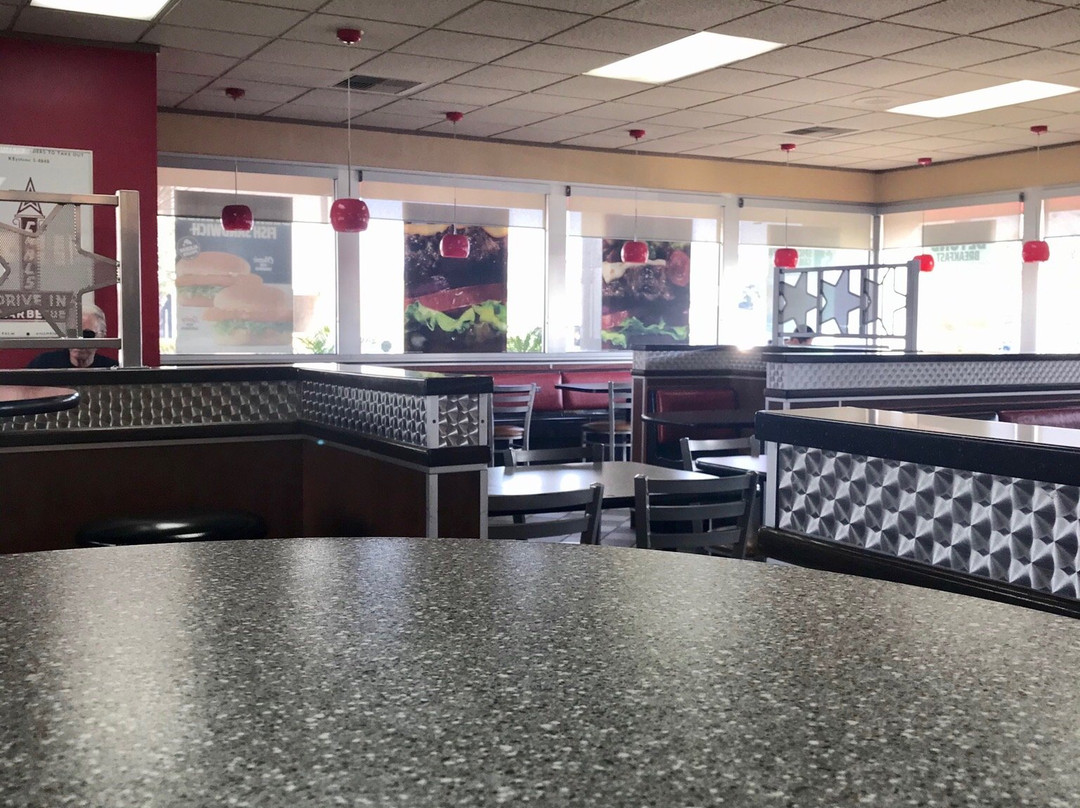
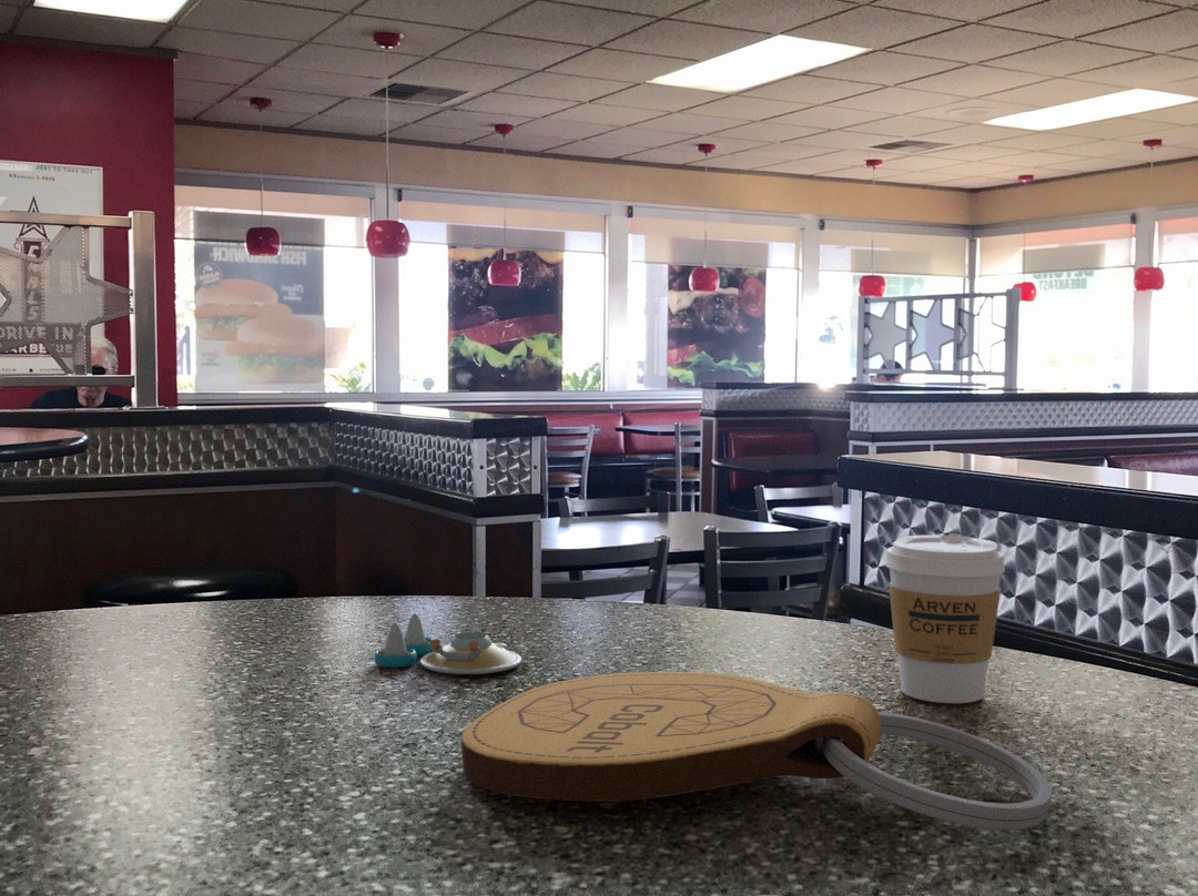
+ key chain [460,671,1054,831]
+ coffee cup [884,532,1006,704]
+ salt and pepper shaker set [374,612,522,675]
